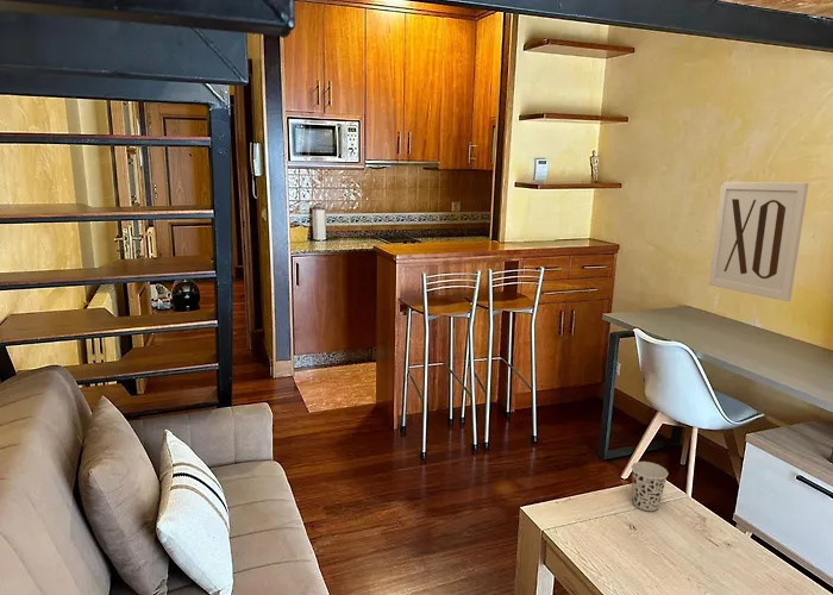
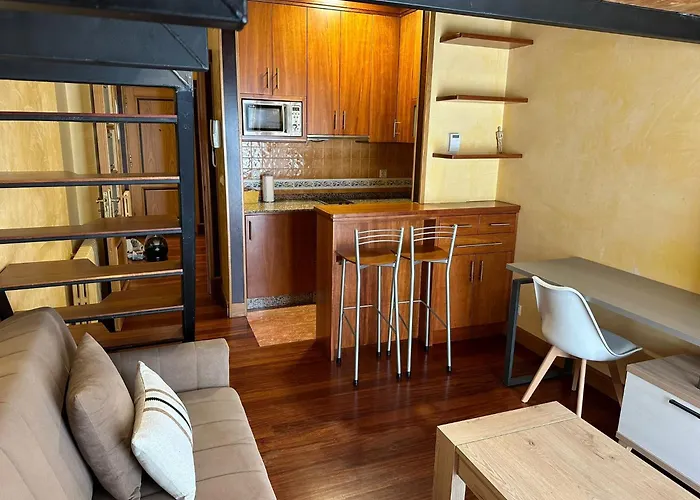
- wall art [708,181,809,302]
- cup [631,461,669,512]
